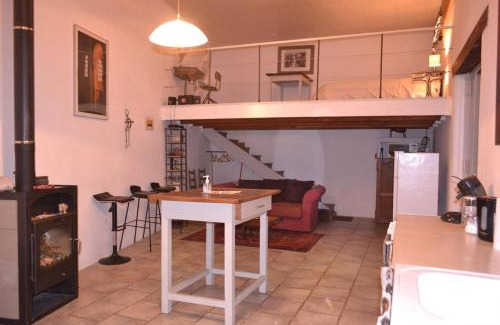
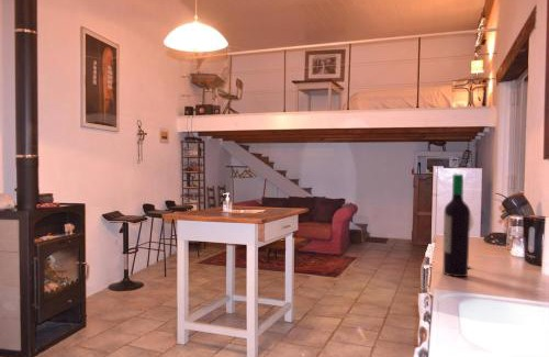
+ wine bottle [442,174,475,278]
